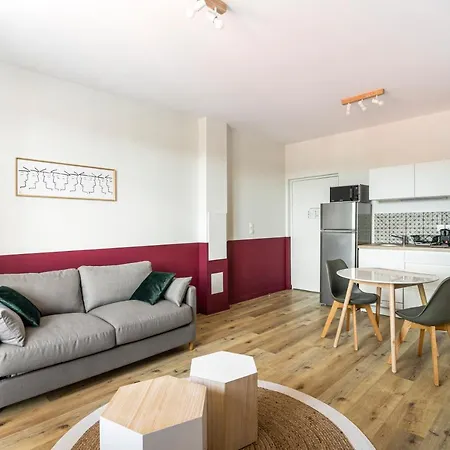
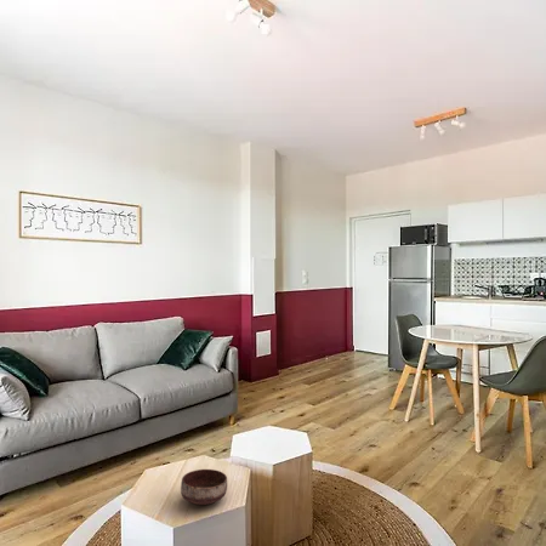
+ bowl [180,468,228,506]
